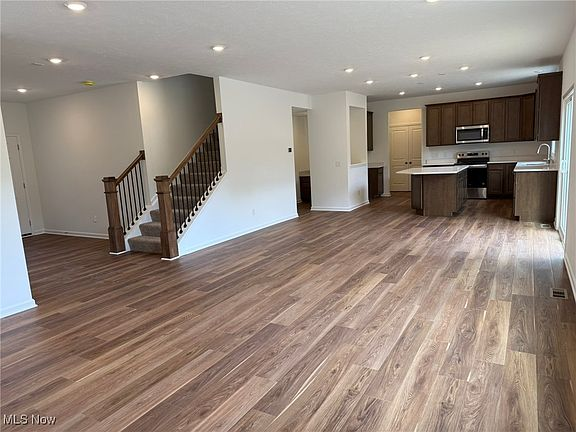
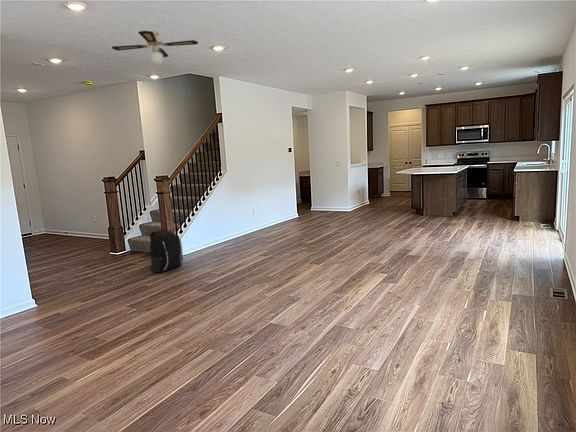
+ ceiling fan [111,30,199,67]
+ backpack [149,229,184,273]
